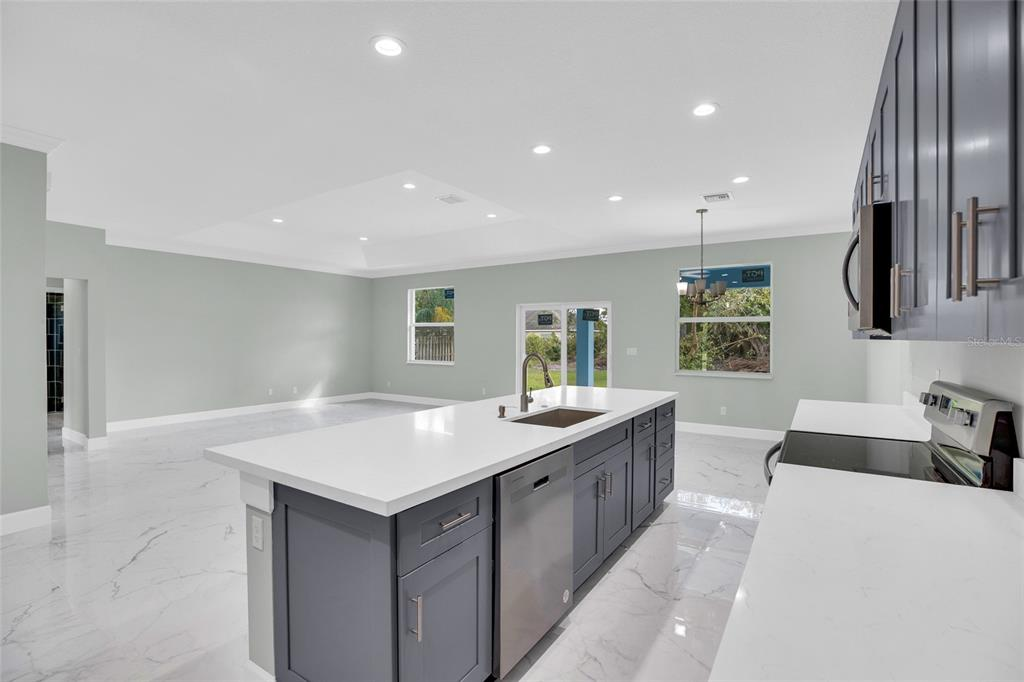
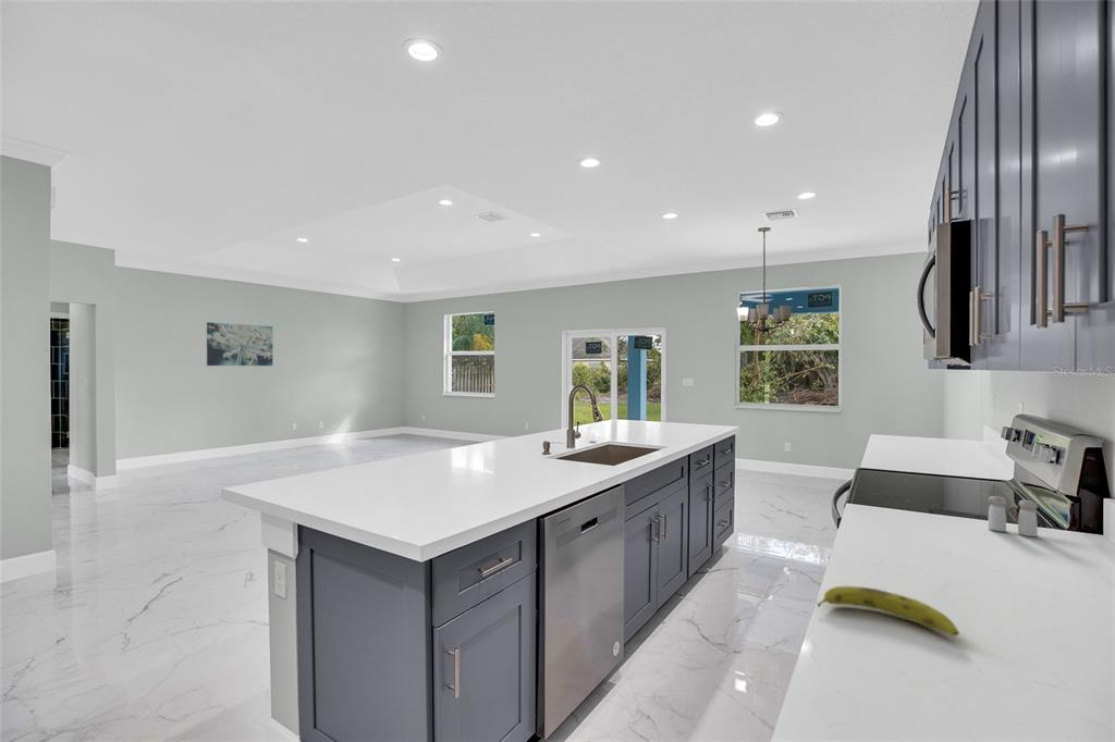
+ wall art [206,321,274,367]
+ fruit [817,585,960,638]
+ salt and pepper shaker [987,495,1039,537]
